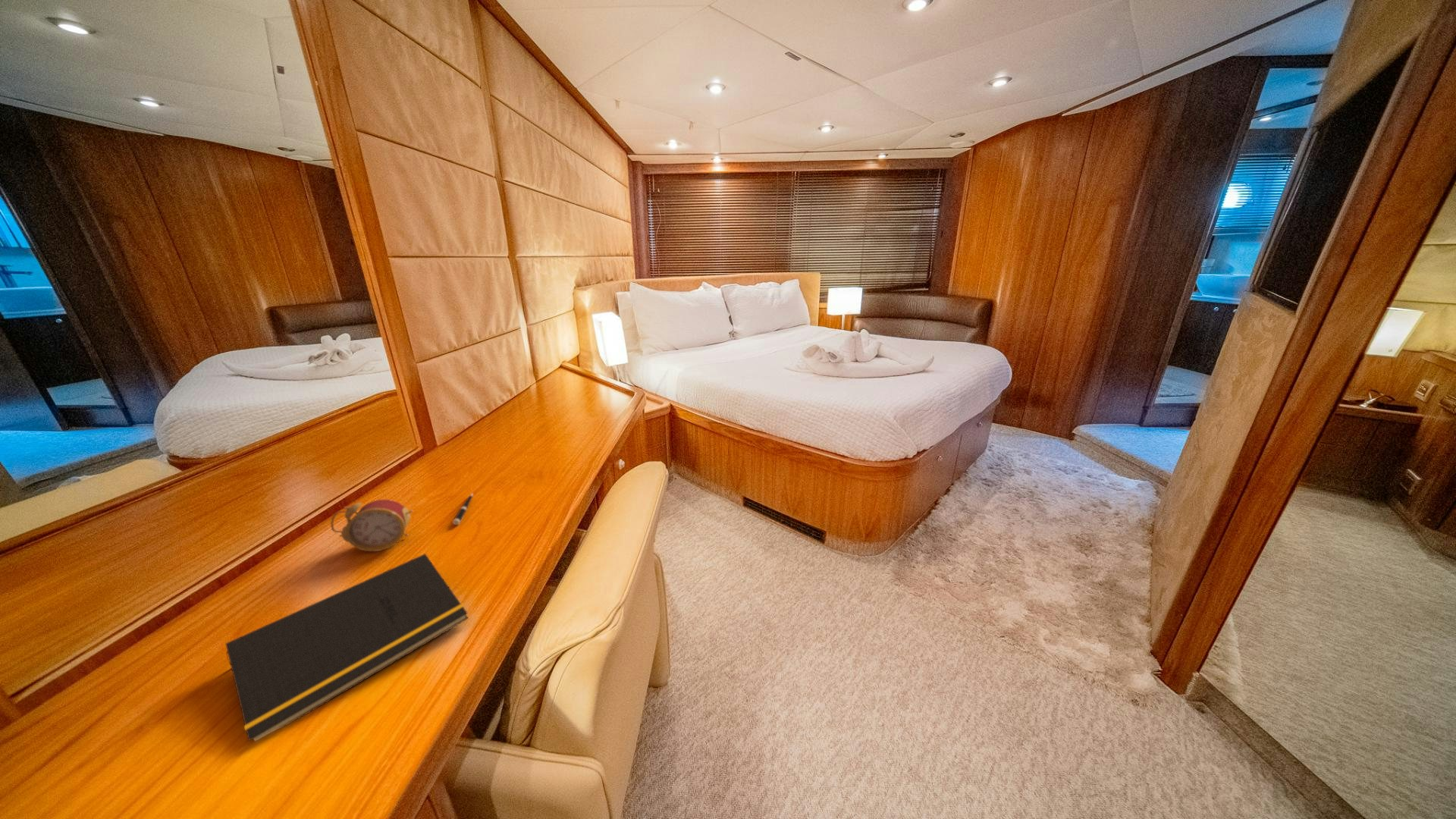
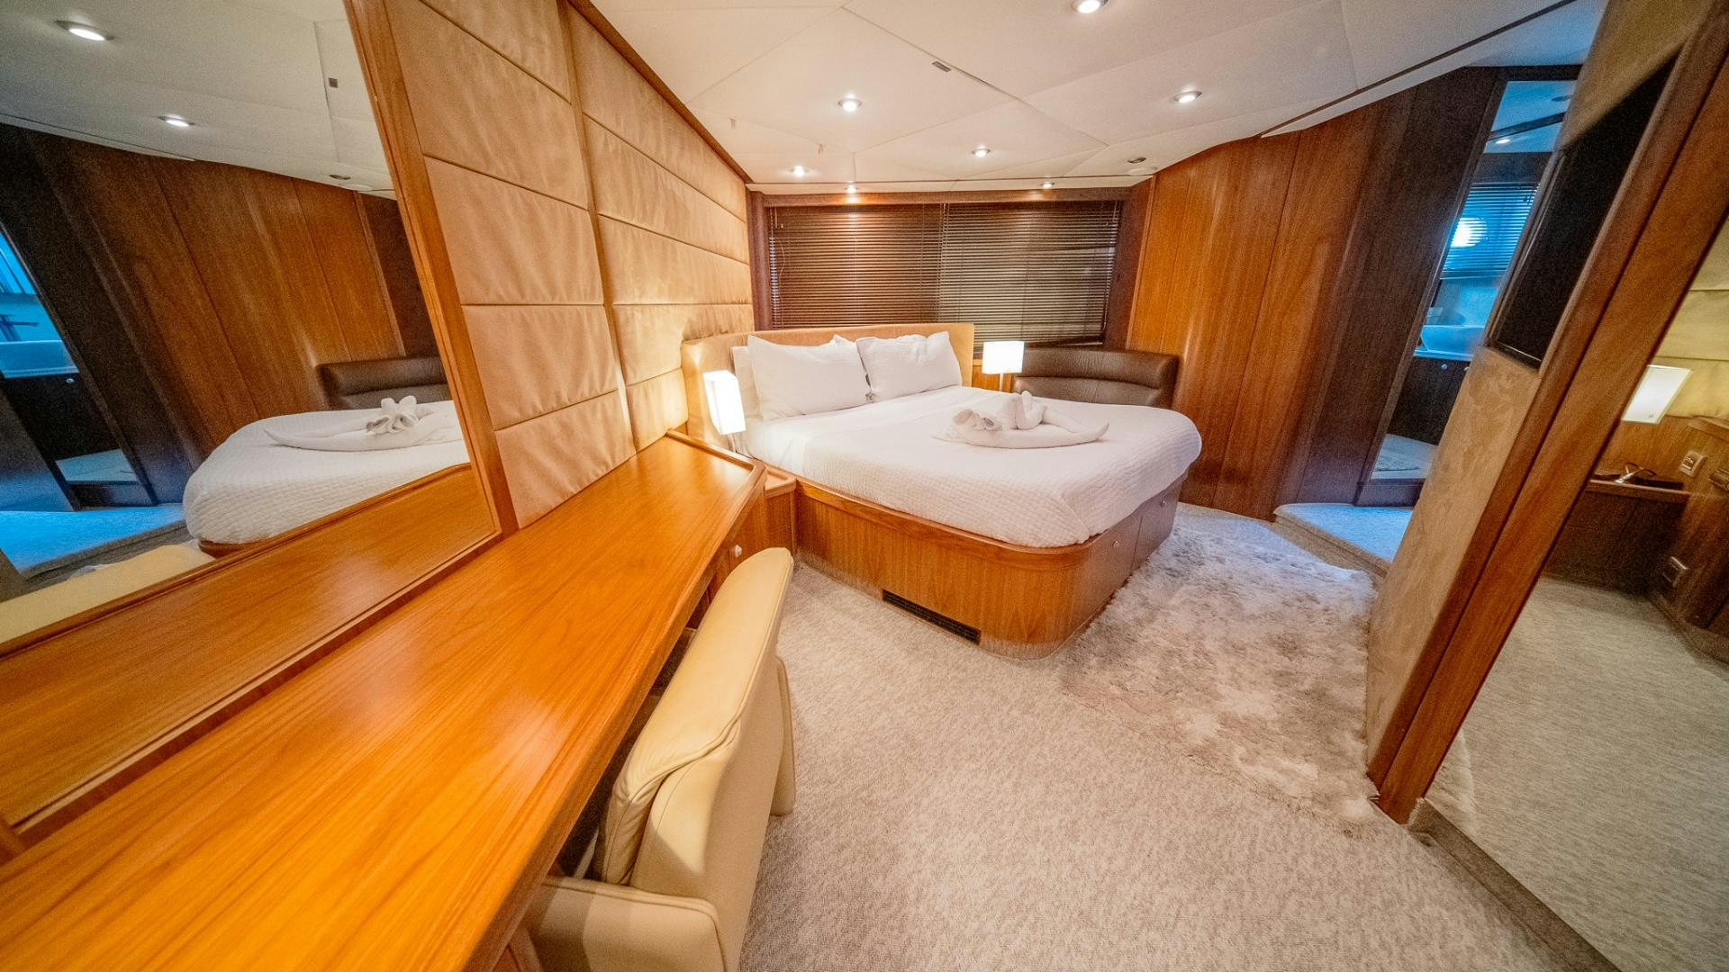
- pen [452,493,473,526]
- alarm clock [330,499,414,552]
- notepad [224,553,469,742]
